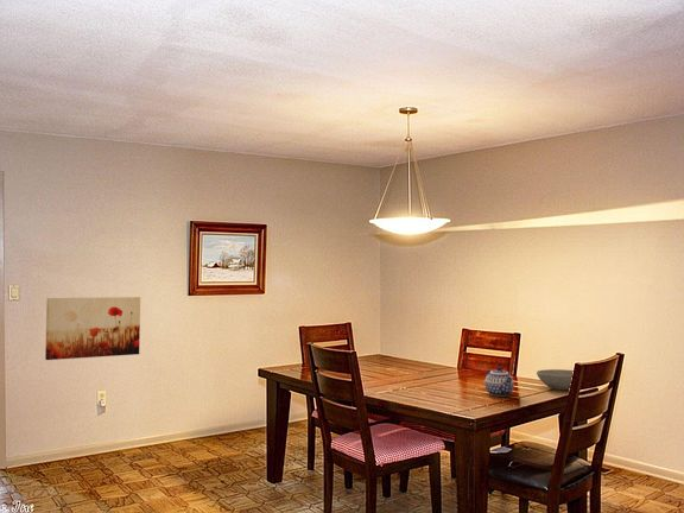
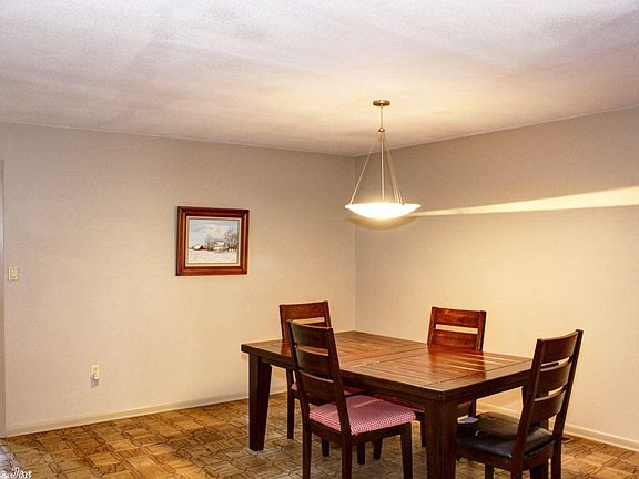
- bowl [536,368,575,391]
- teapot [483,366,515,398]
- wall art [44,296,141,361]
